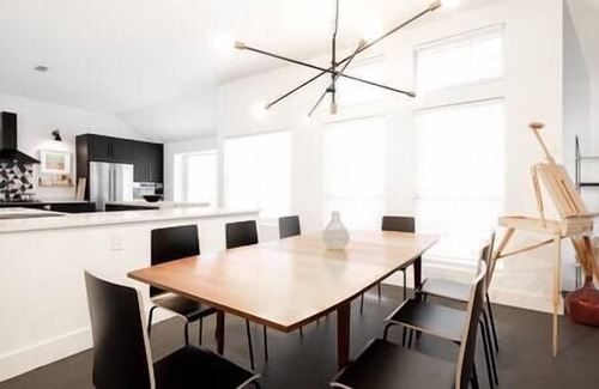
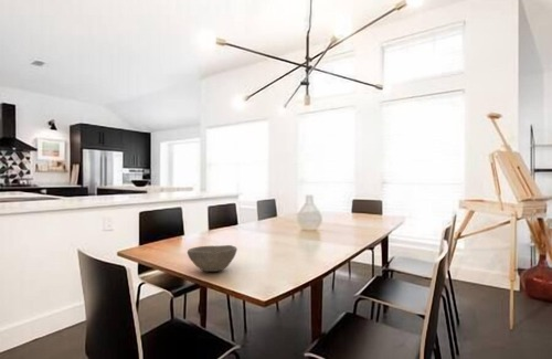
+ bowl [187,244,238,273]
